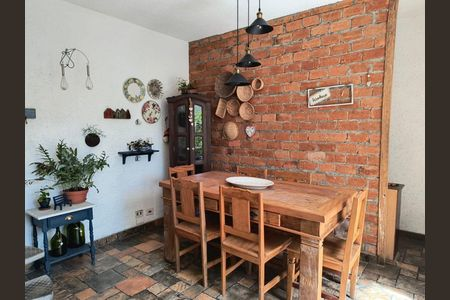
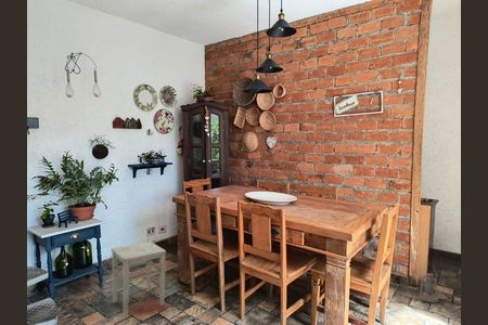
+ stool [111,240,167,320]
+ lantern [419,262,439,304]
